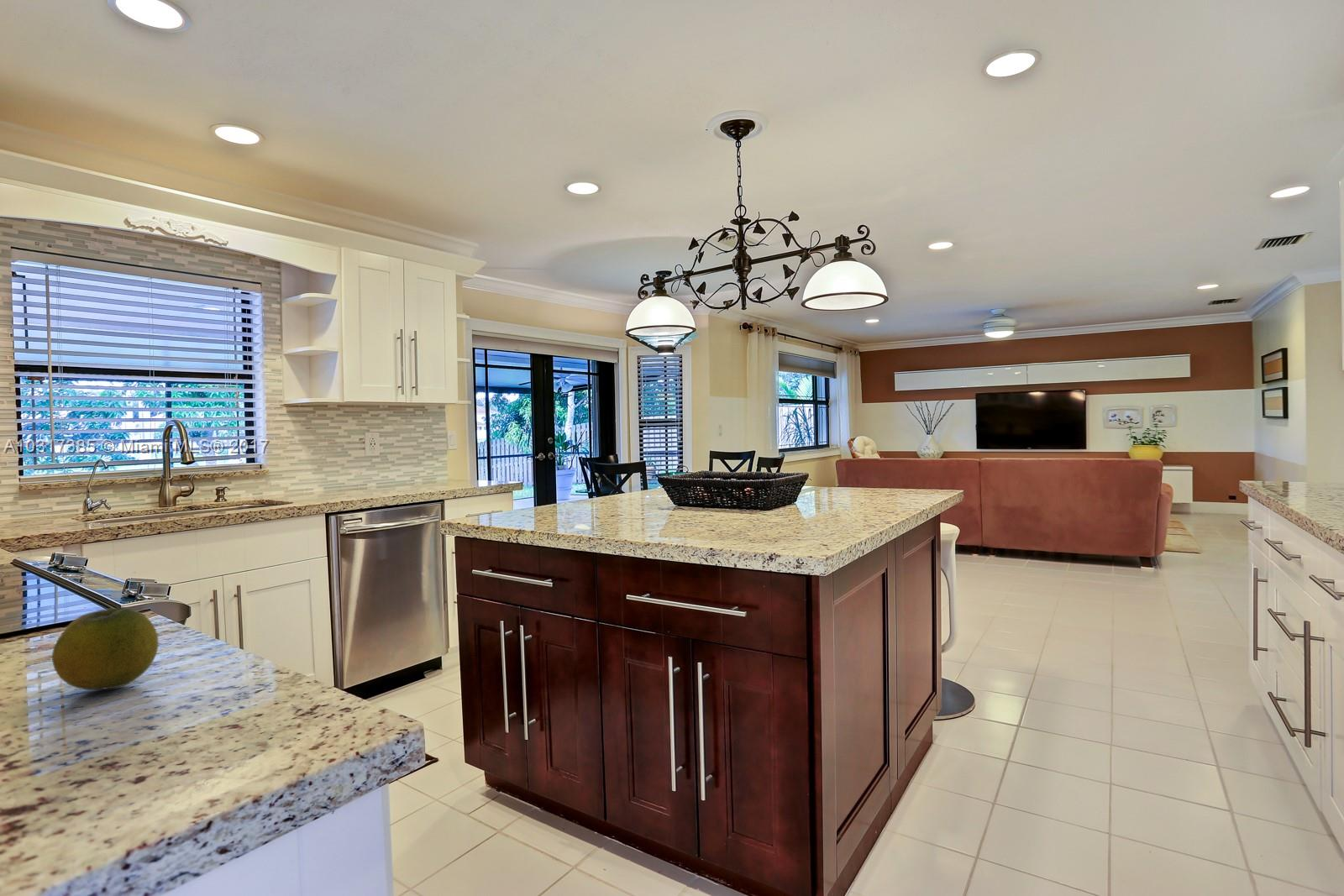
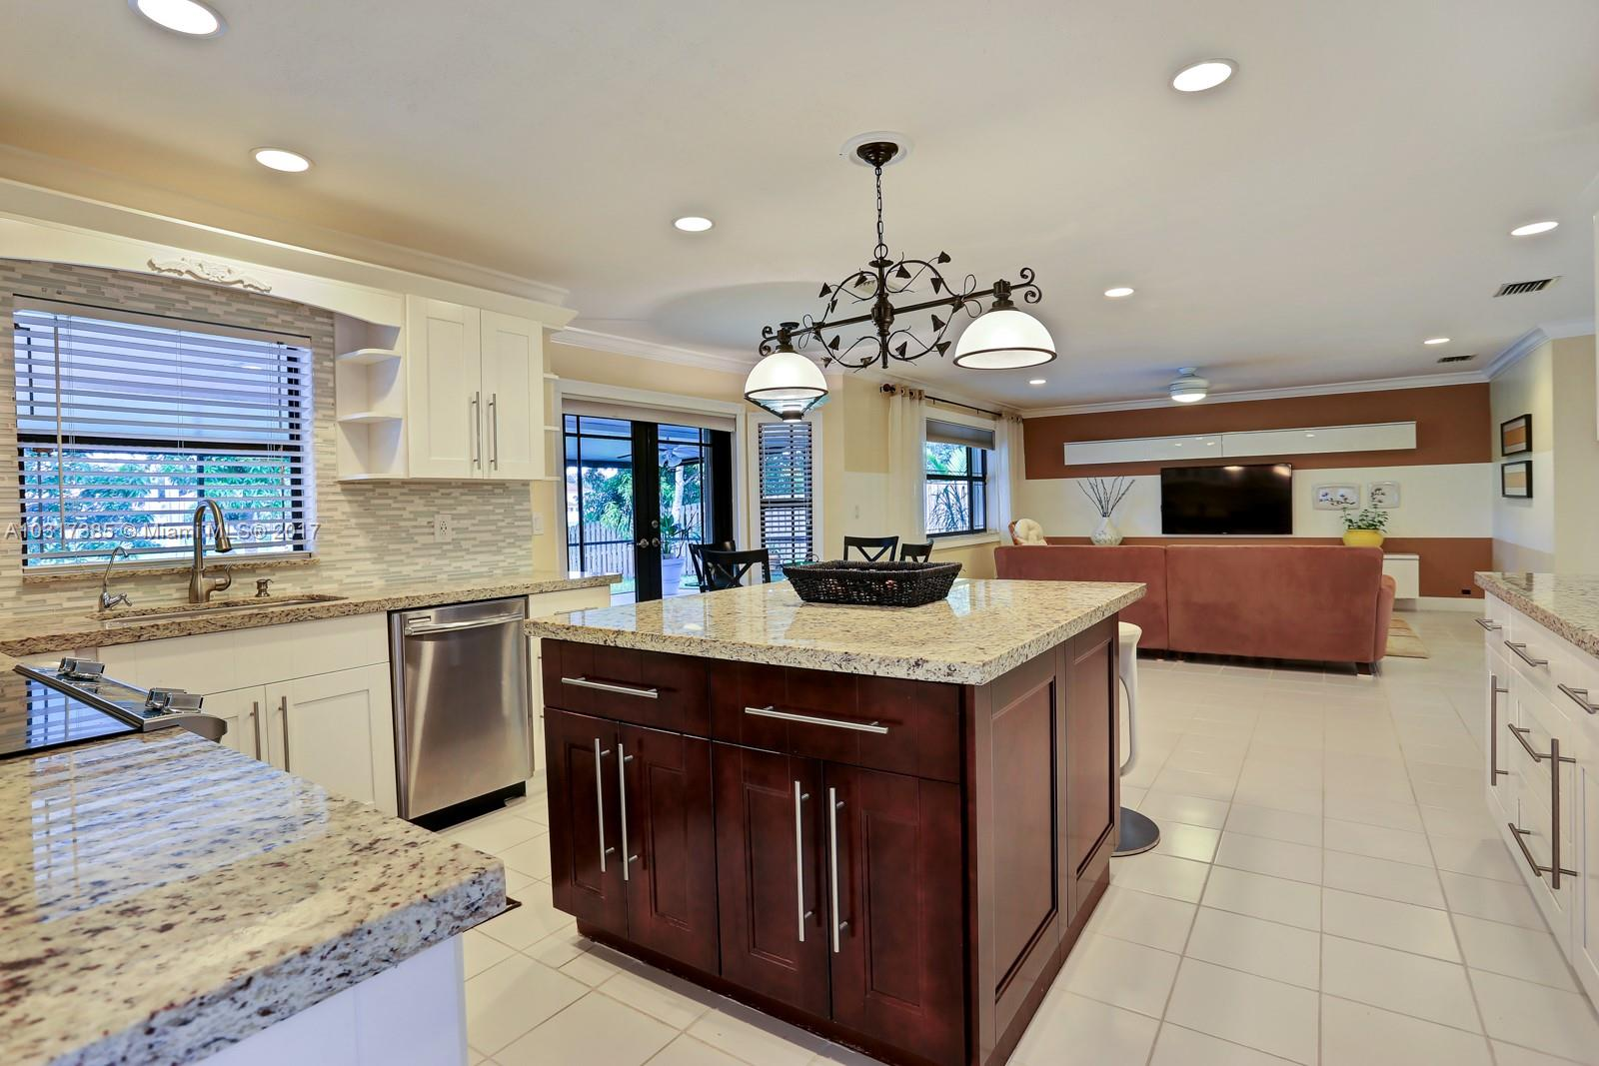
- fruit [51,606,160,690]
